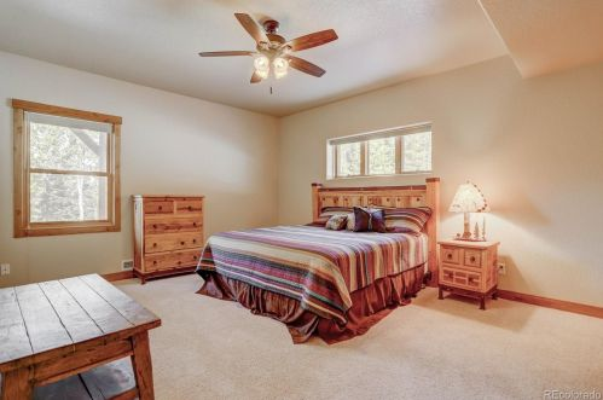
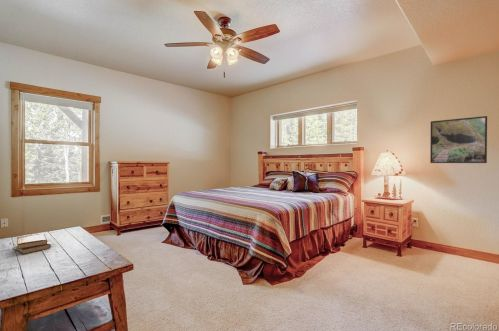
+ book set [12,233,52,255]
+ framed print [429,115,488,164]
